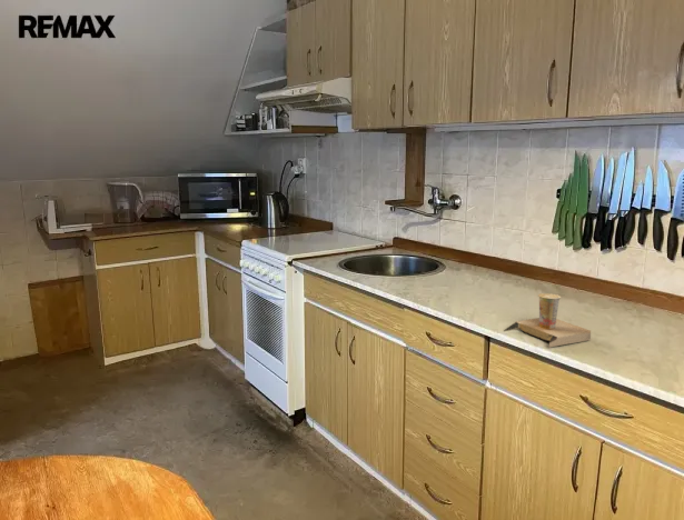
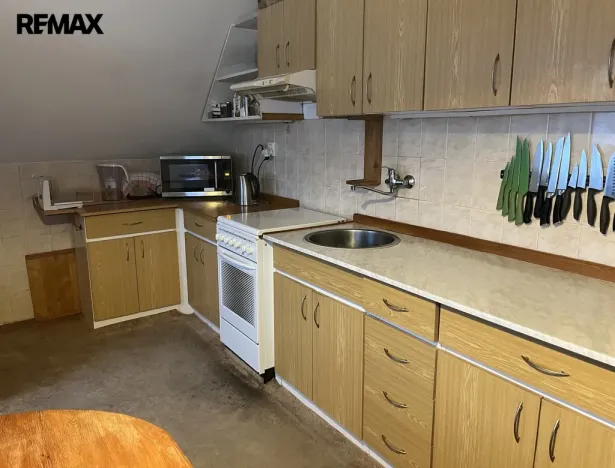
- cup [503,292,592,348]
